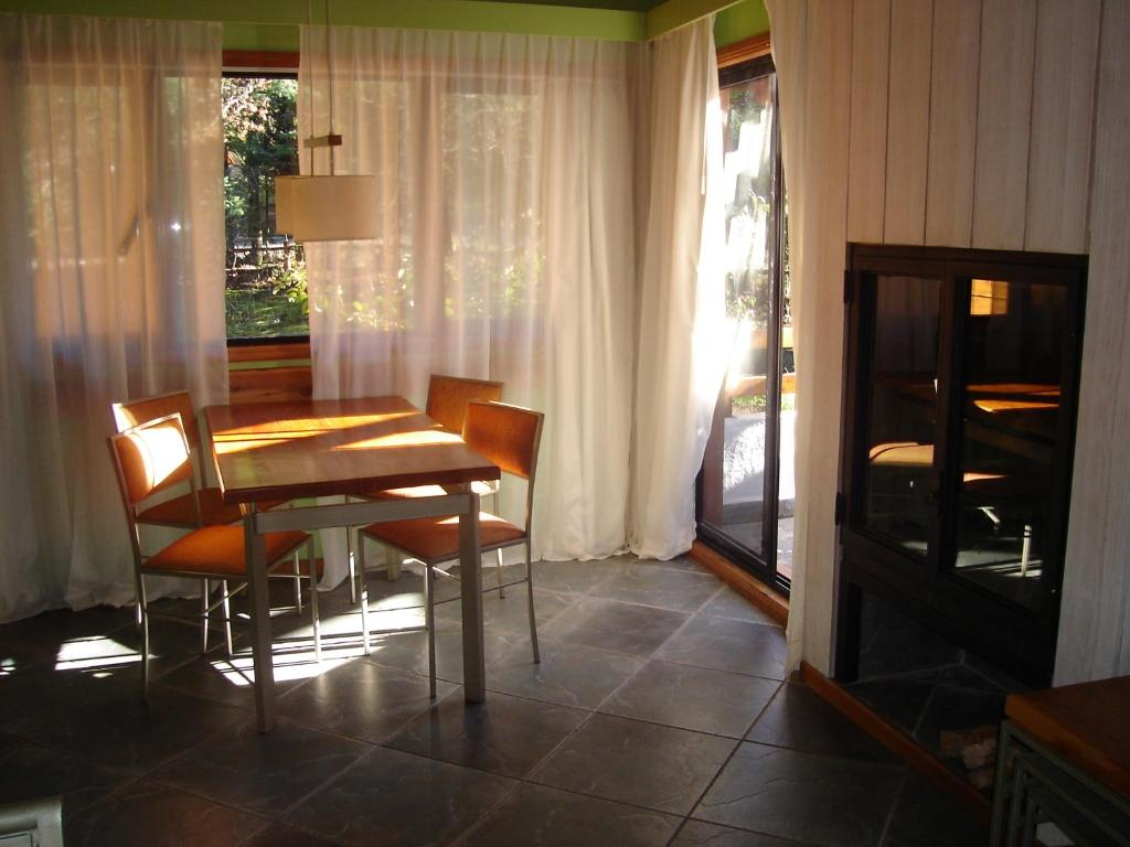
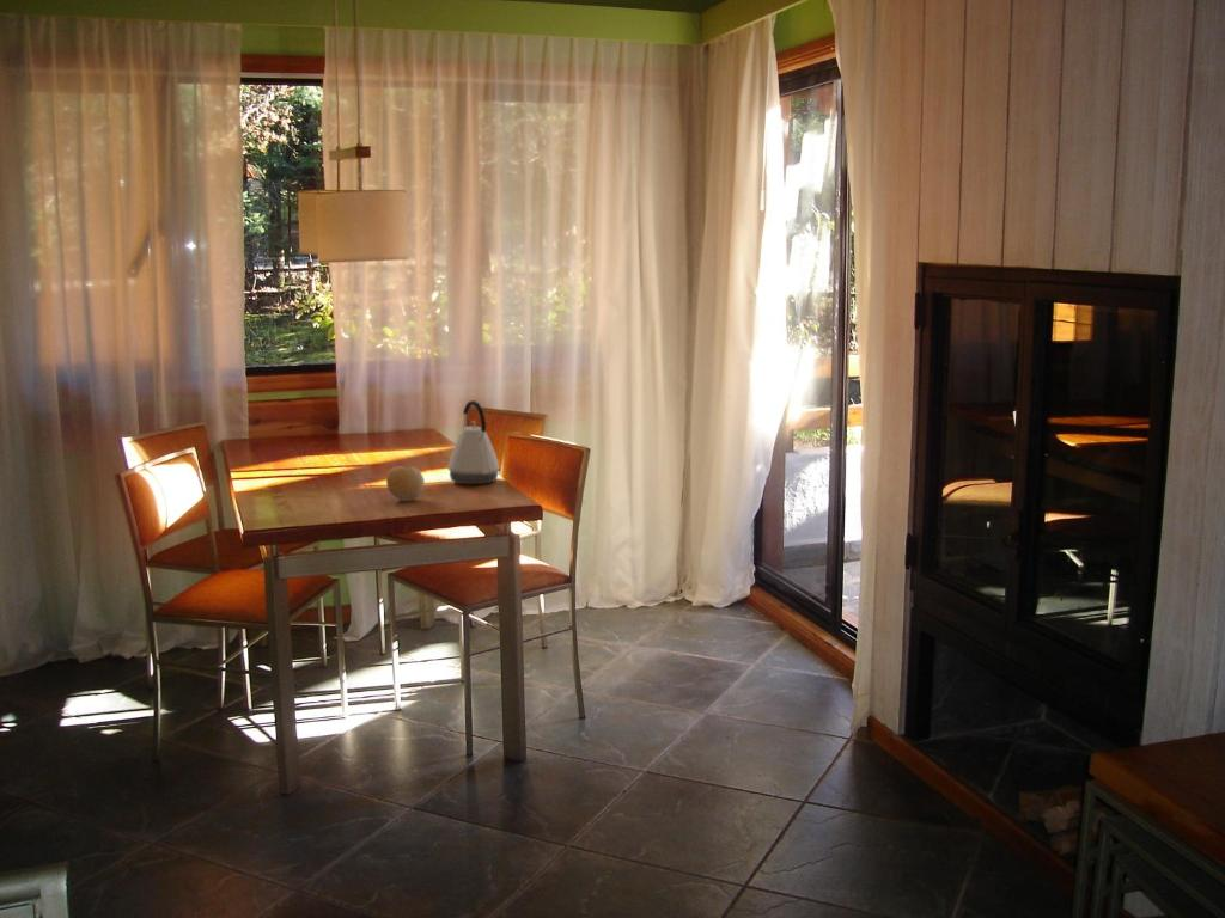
+ fruit [385,464,426,502]
+ kettle [446,399,501,485]
